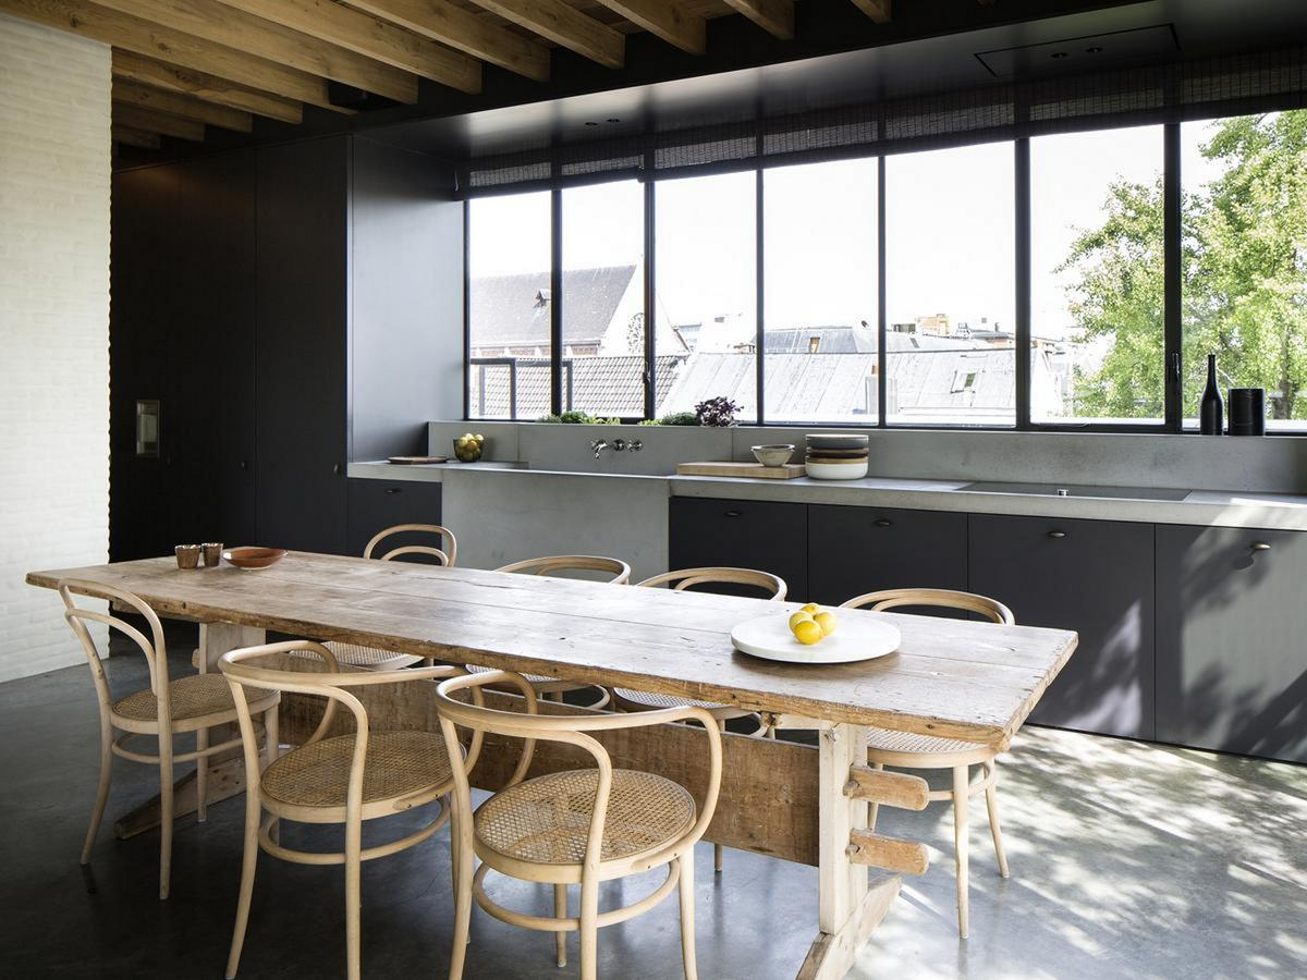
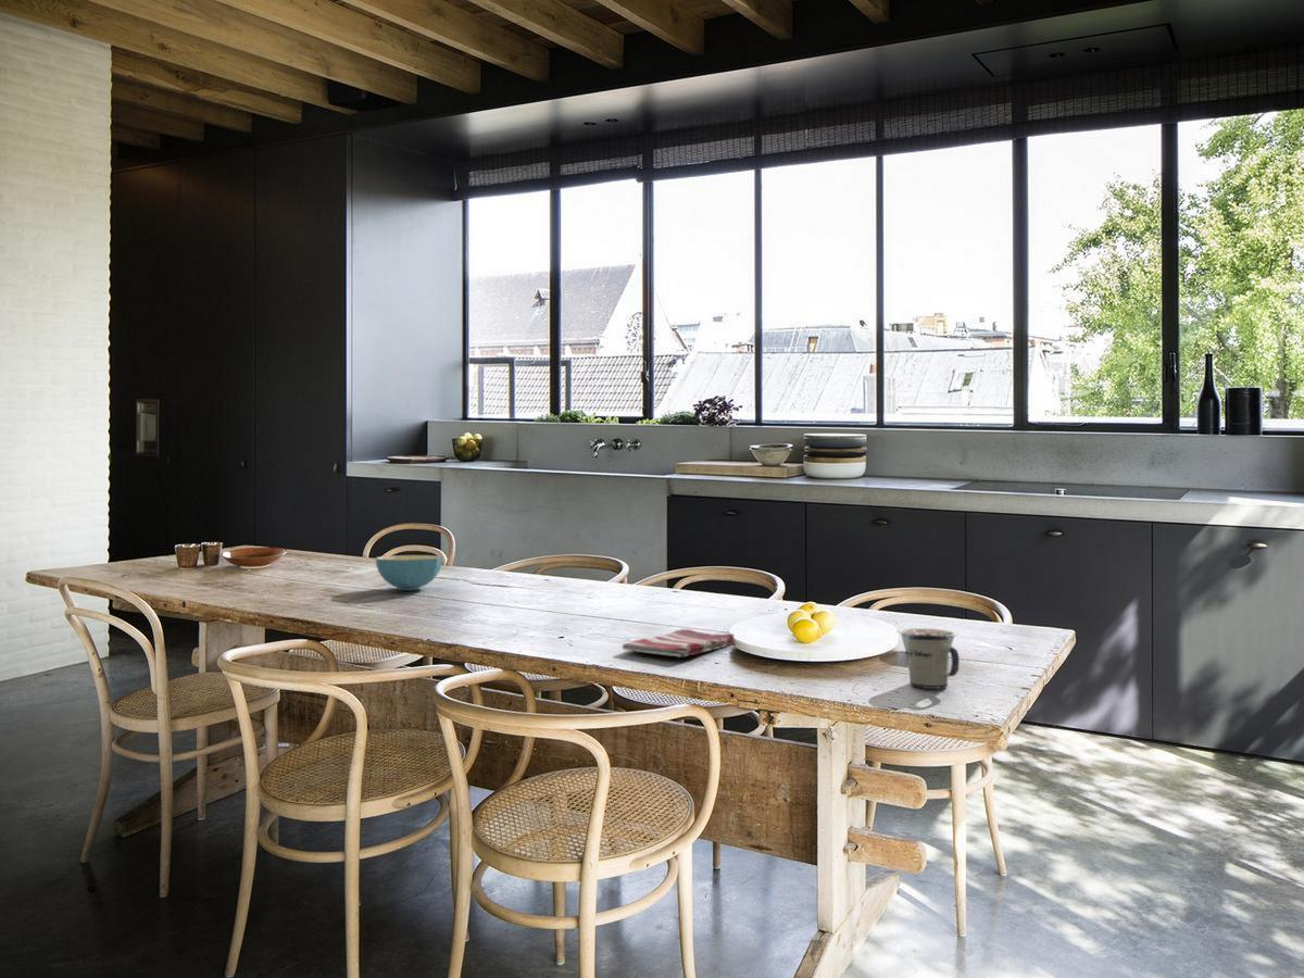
+ legume [895,627,960,654]
+ mug [907,635,961,690]
+ cereal bowl [374,554,443,591]
+ dish towel [620,628,736,659]
